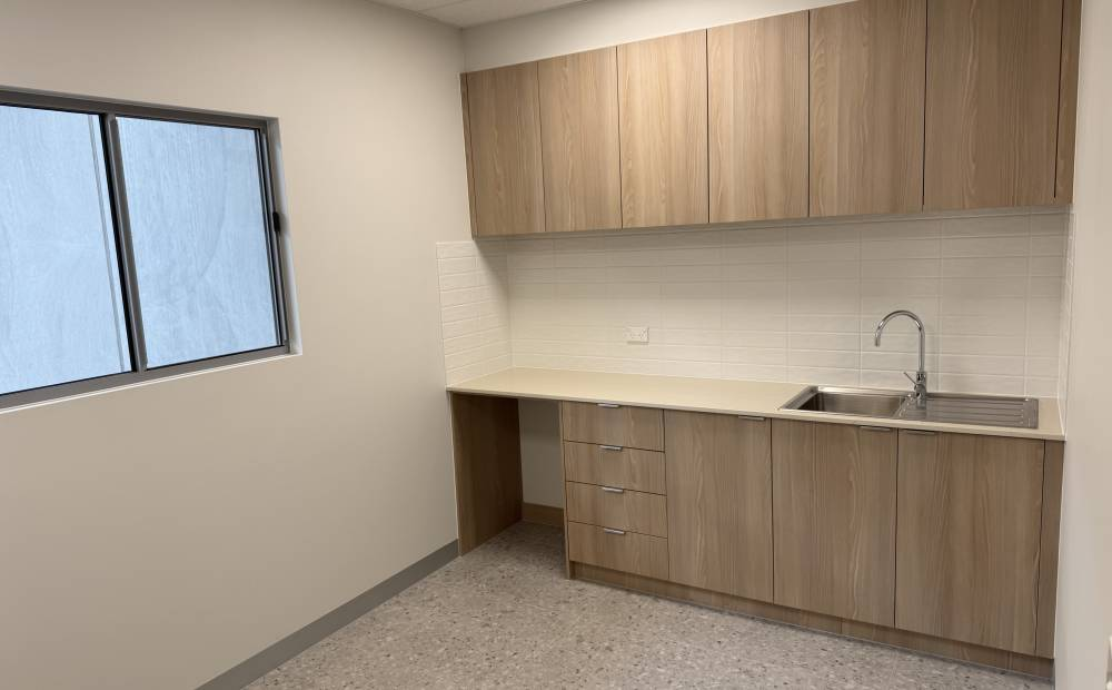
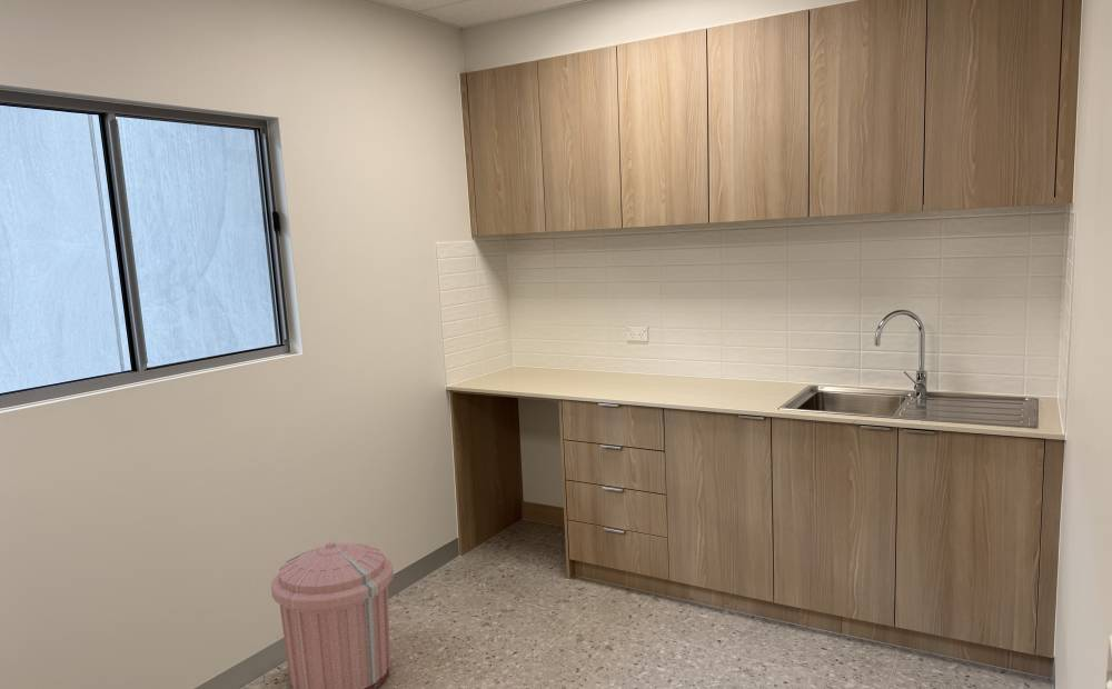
+ trash can [270,541,395,689]
